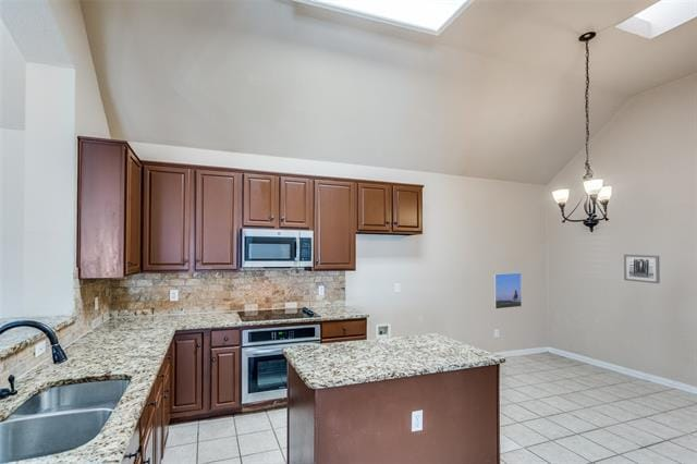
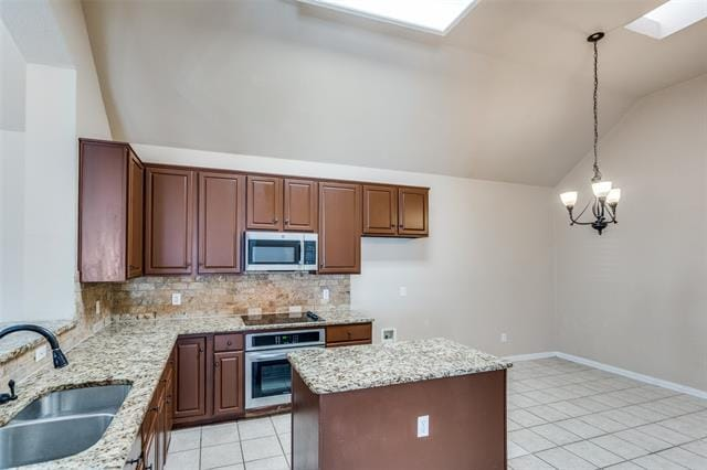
- wall art [623,254,661,284]
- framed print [492,271,523,310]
